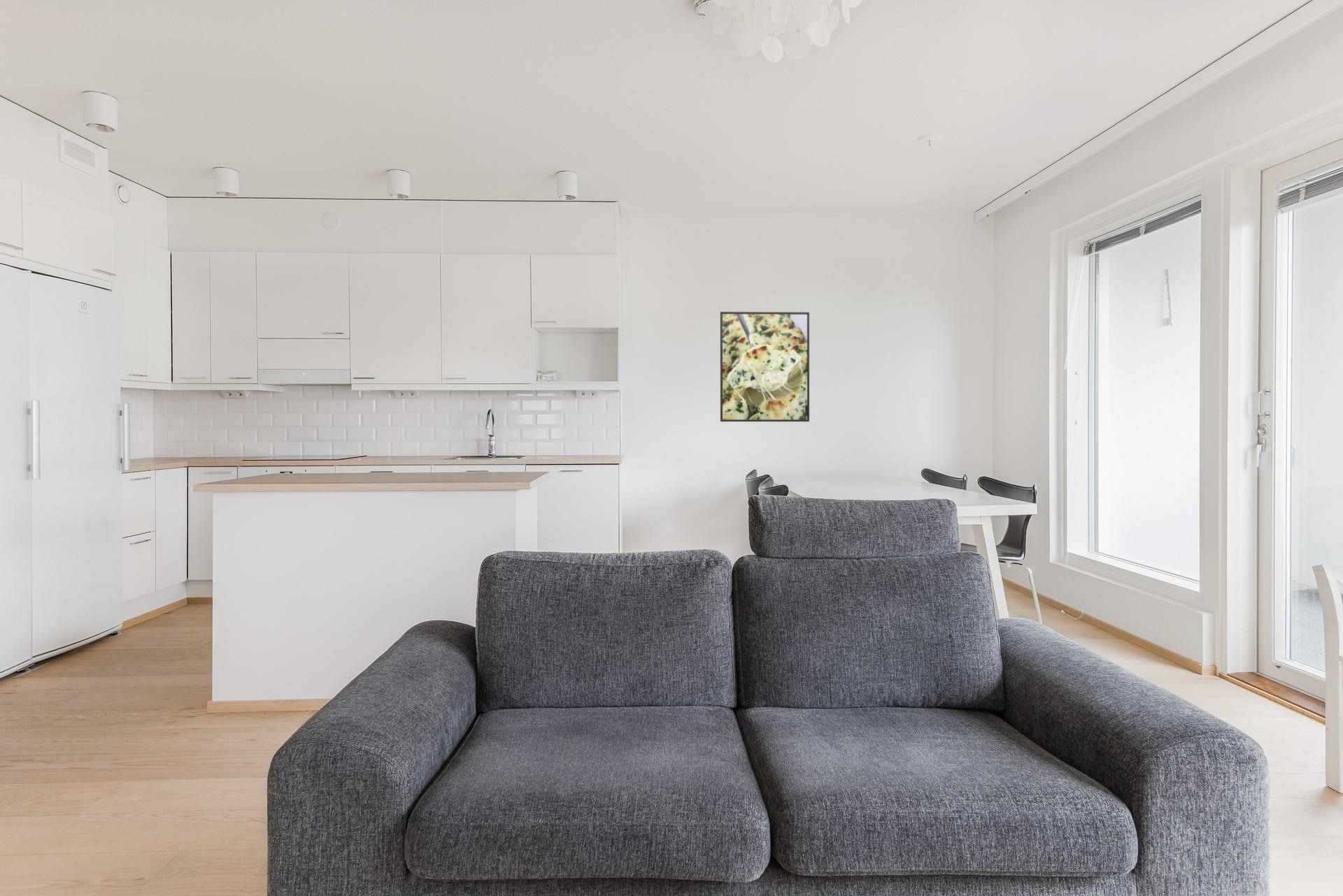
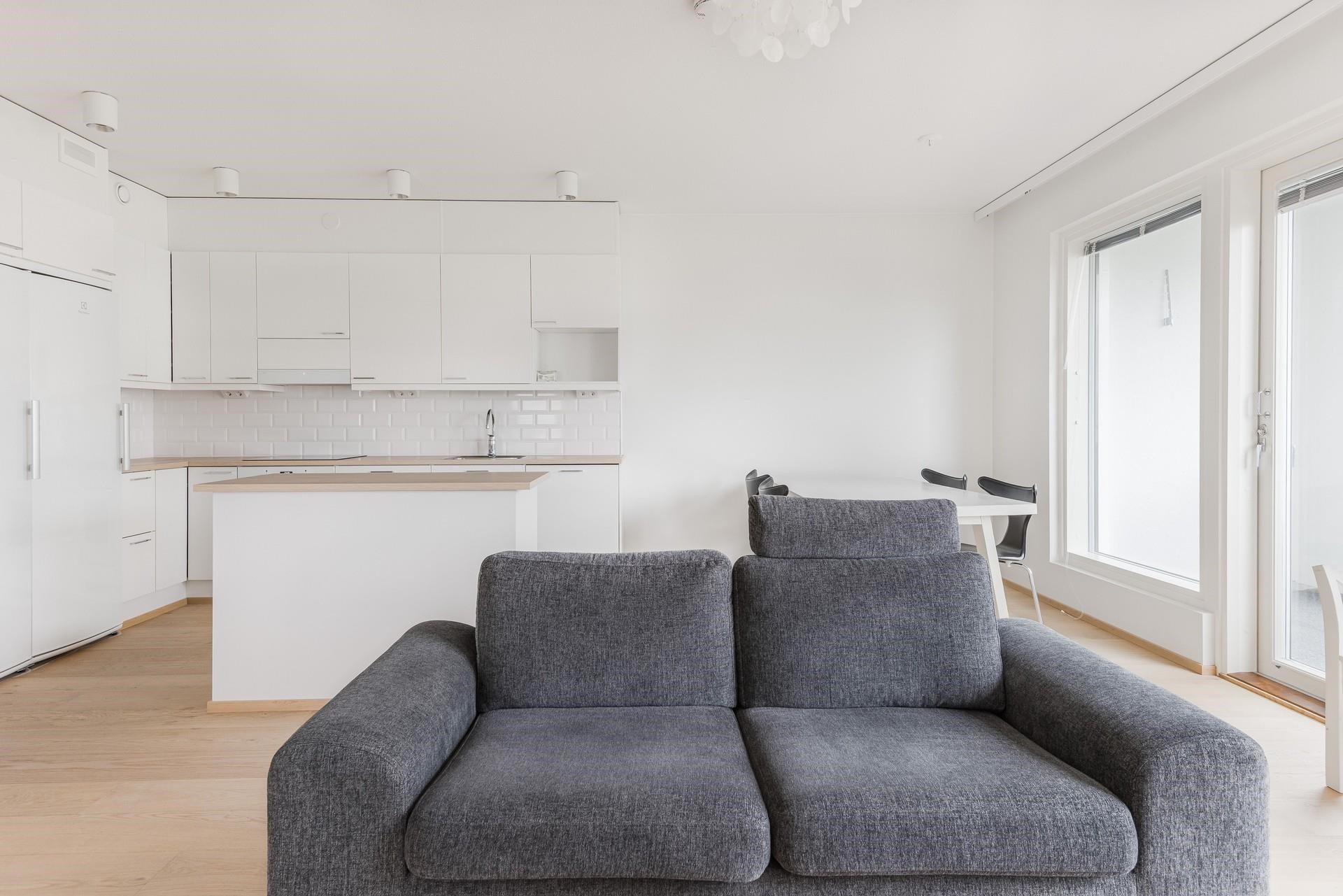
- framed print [720,311,810,422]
